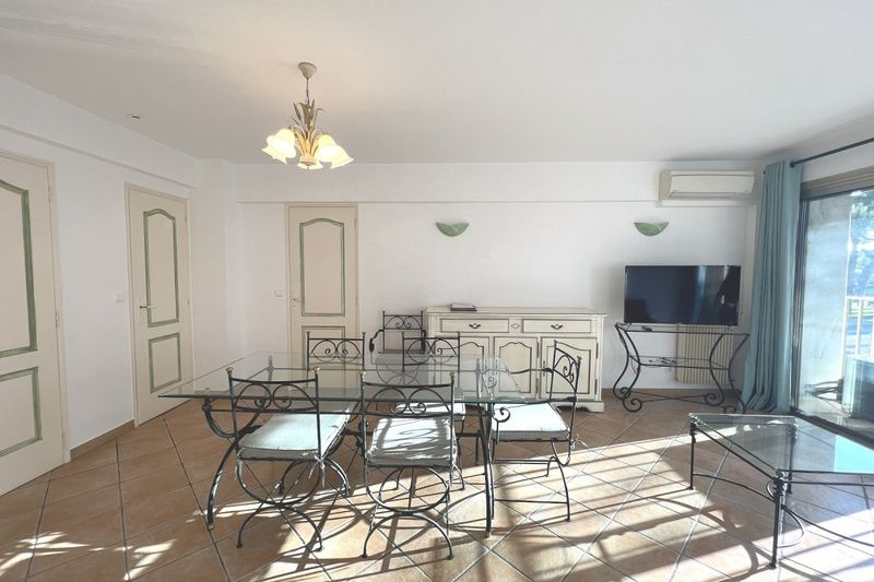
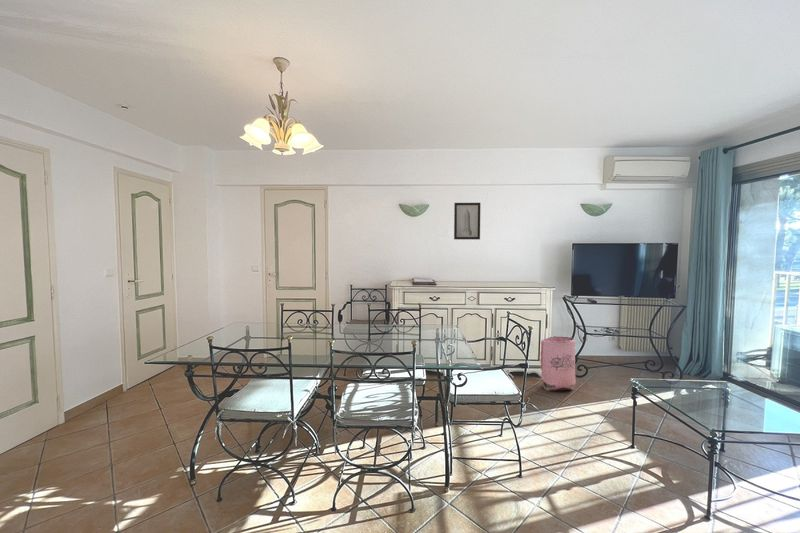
+ bag [539,335,577,392]
+ wall art [453,202,481,240]
